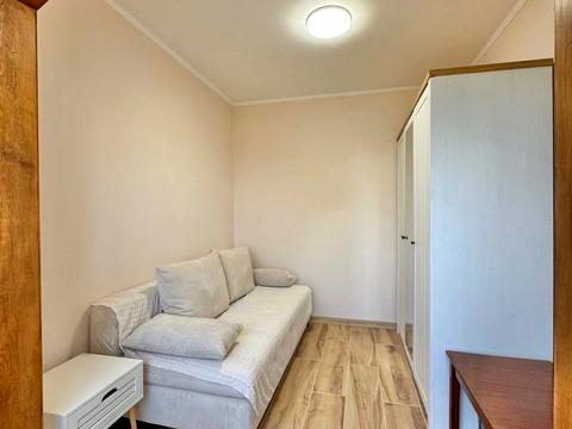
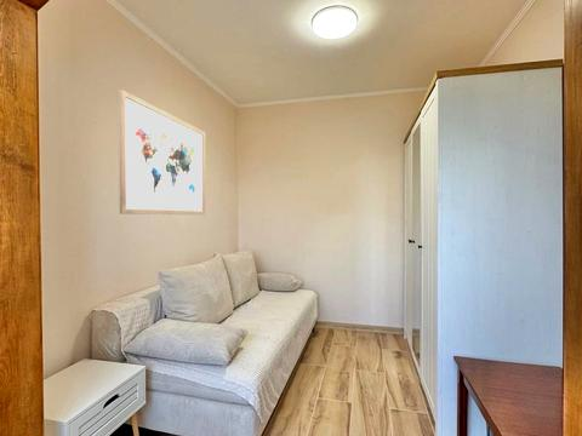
+ wall art [118,88,206,216]
